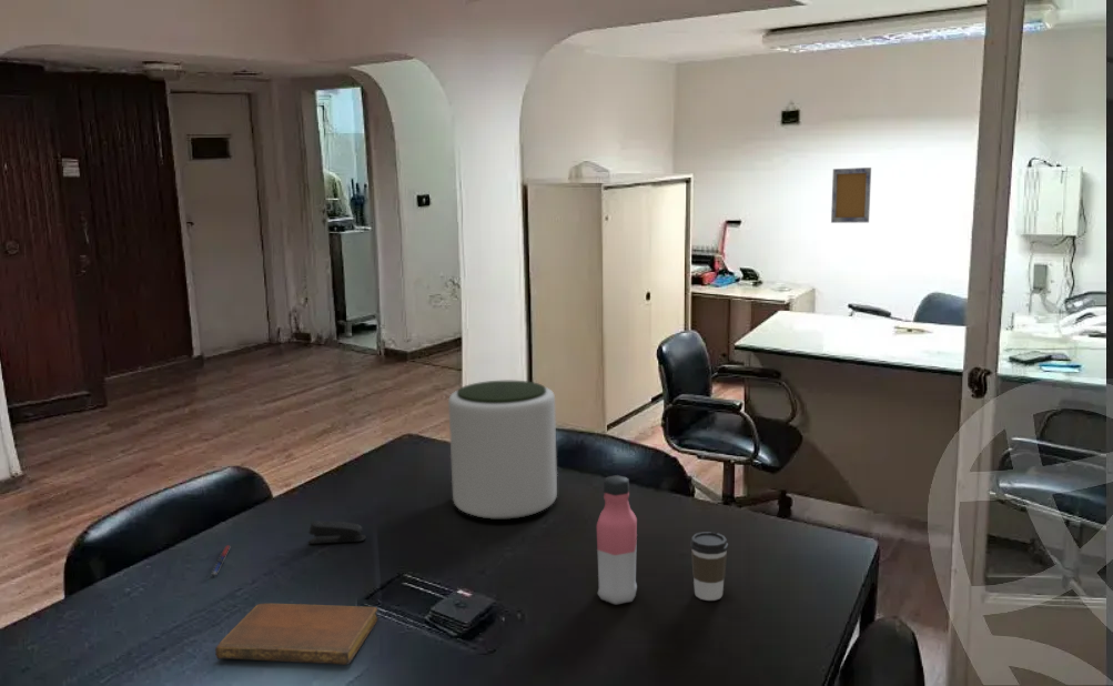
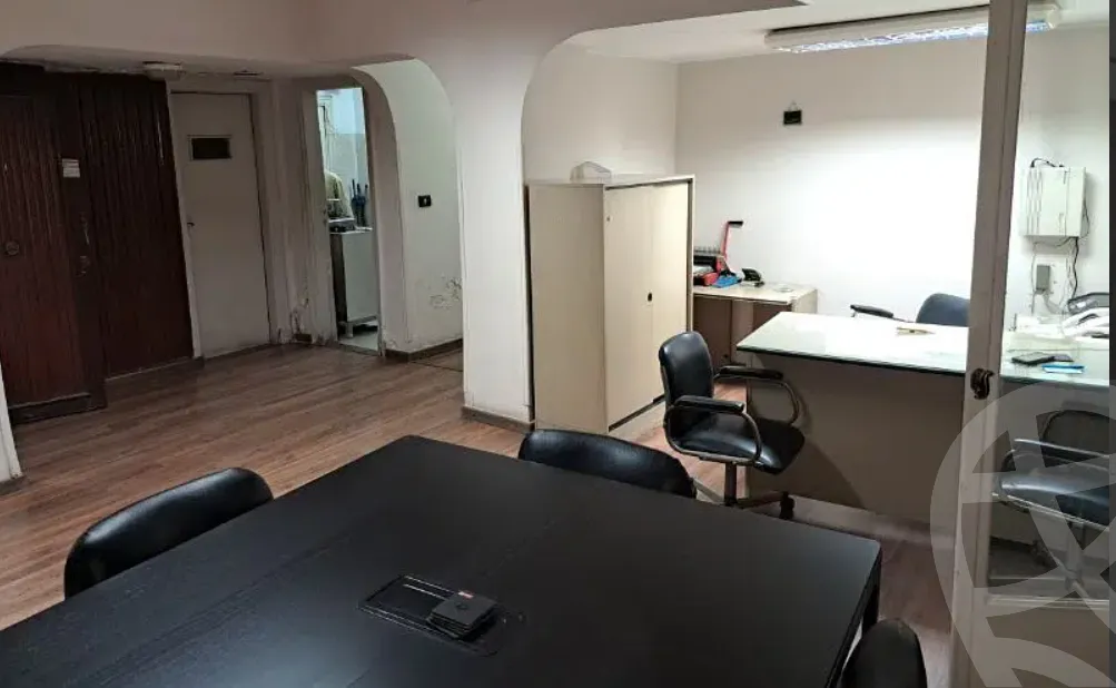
- wall art [830,167,872,224]
- pen [210,544,231,576]
- coffee cup [689,531,729,602]
- water bottle [596,474,638,605]
- notebook [214,603,378,666]
- plant pot [447,380,558,521]
- stapler [307,521,367,545]
